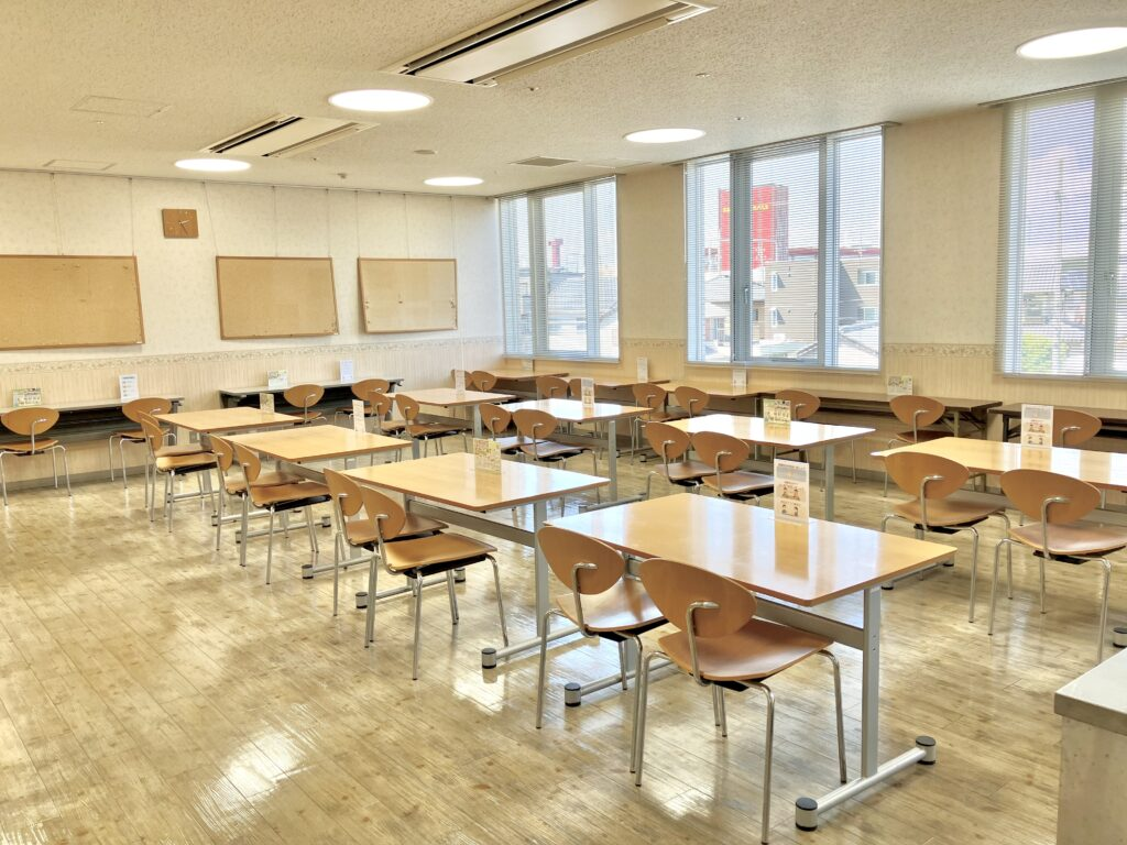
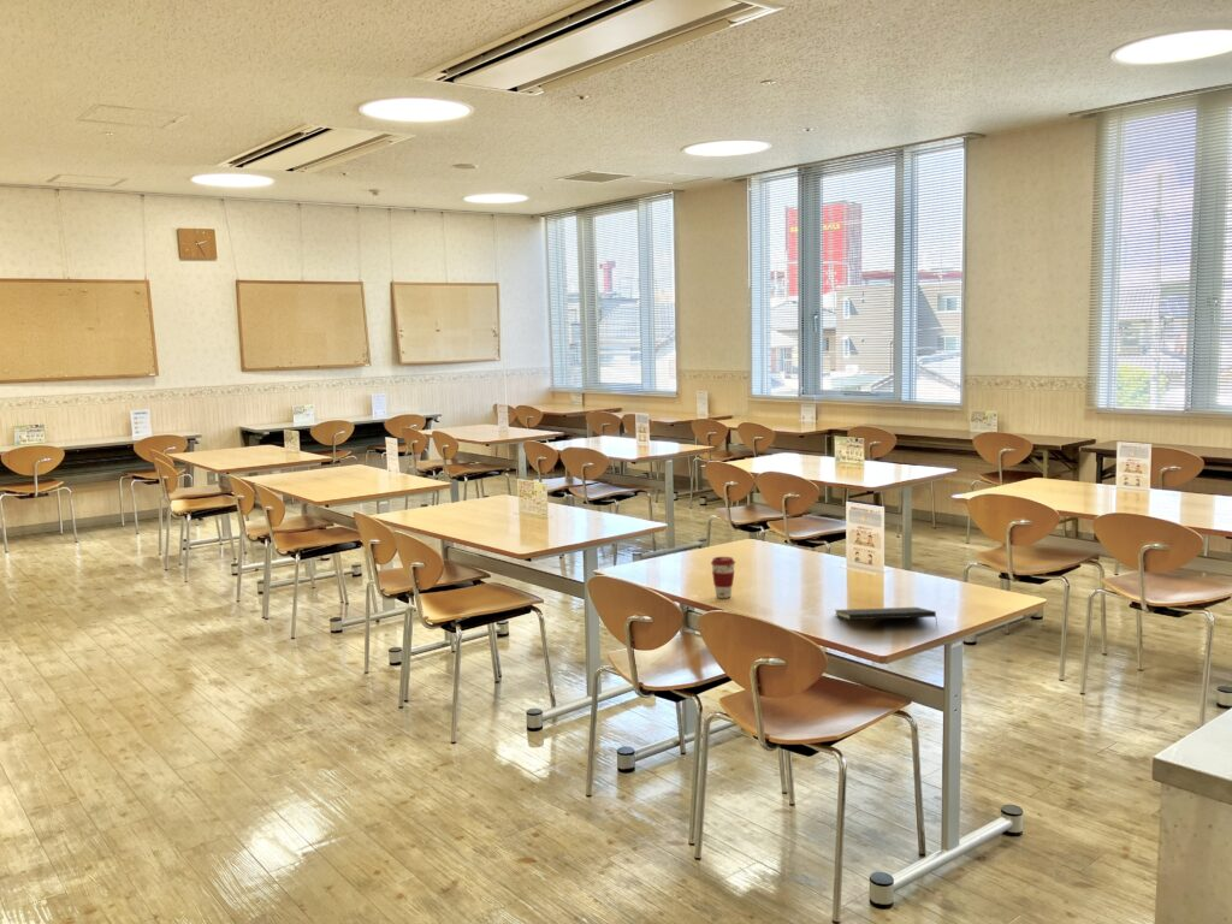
+ notepad [834,606,938,628]
+ coffee cup [710,556,736,599]
